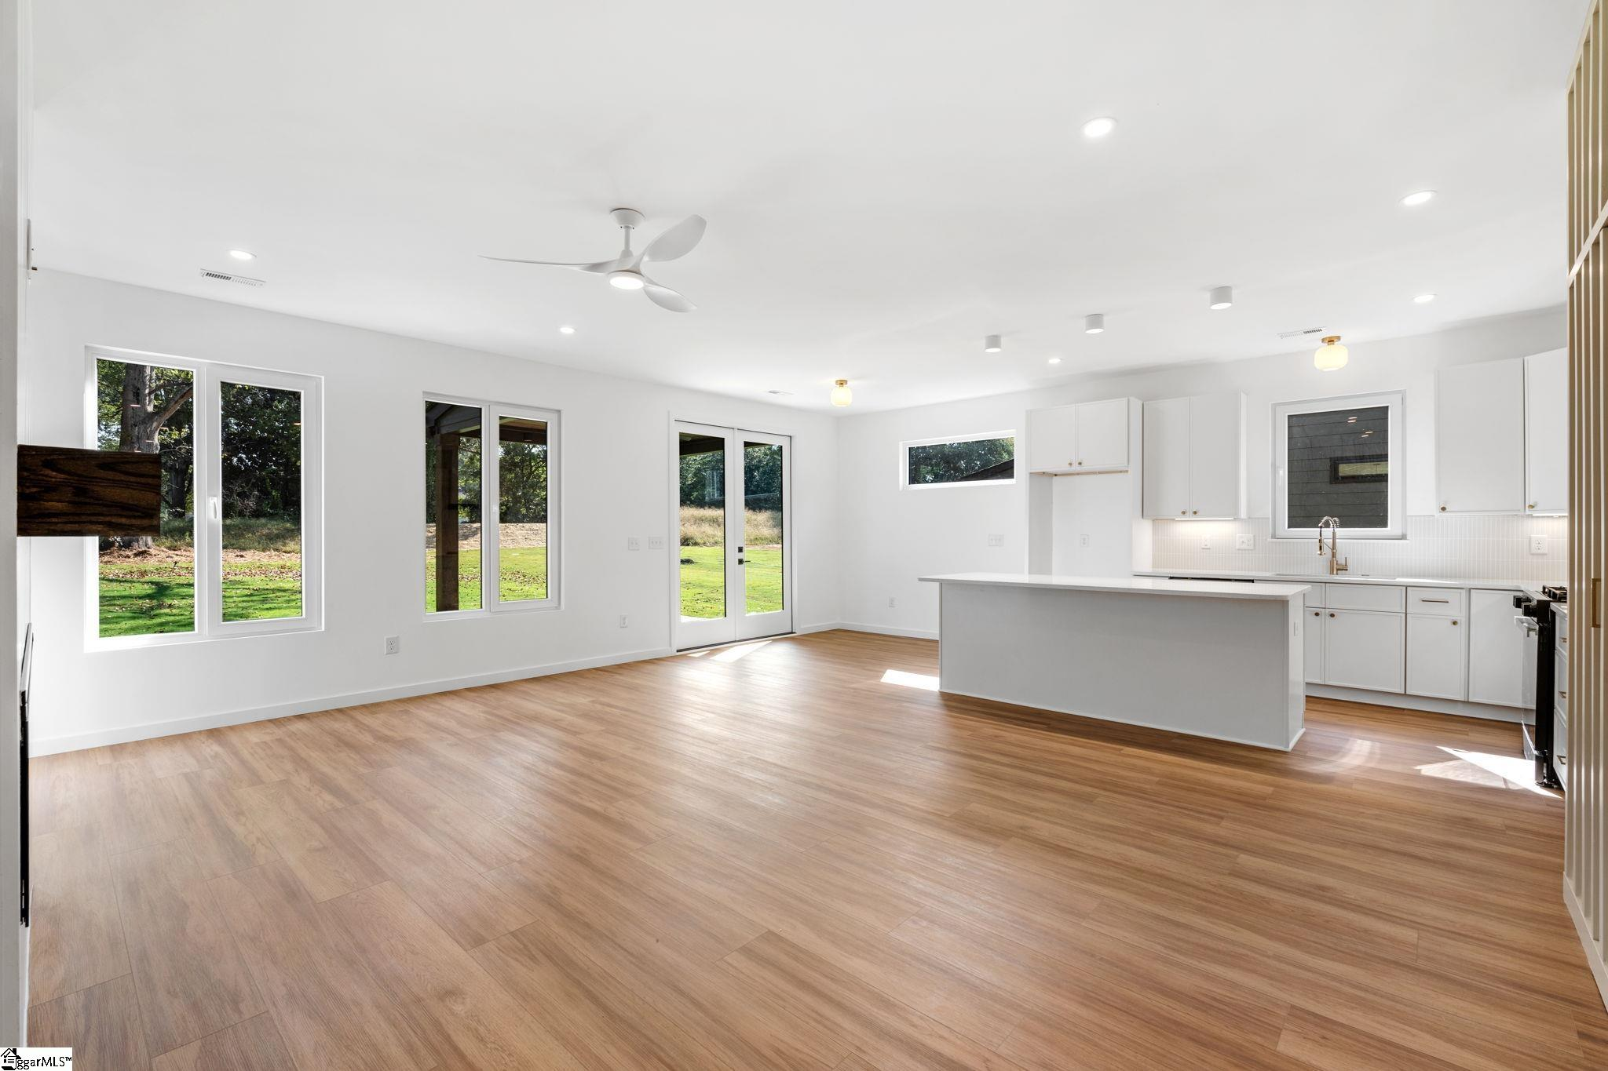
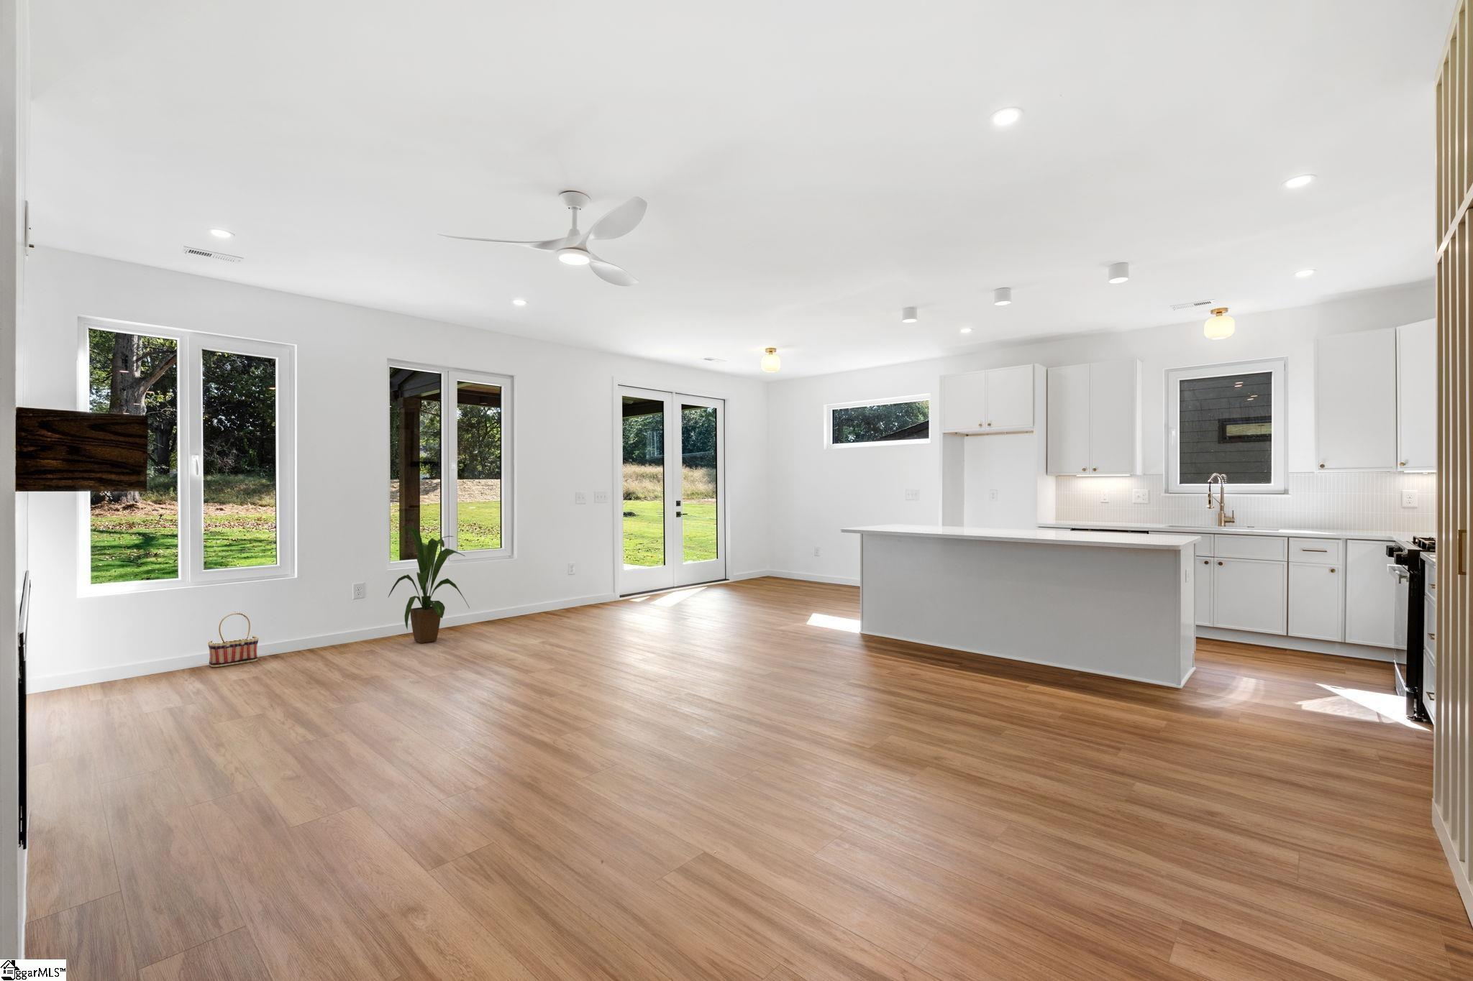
+ house plant [388,526,471,644]
+ basket [207,612,258,668]
